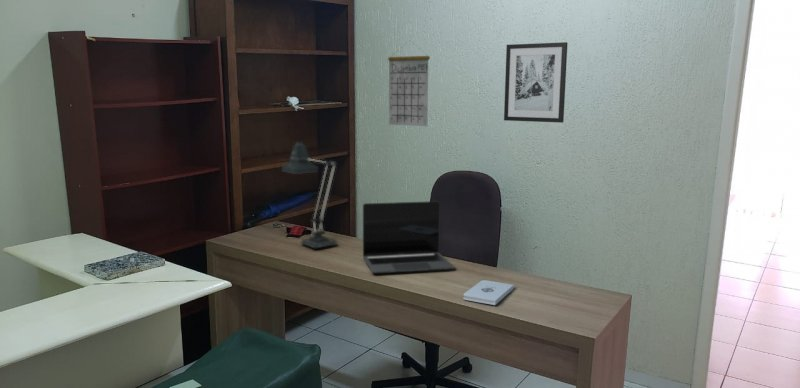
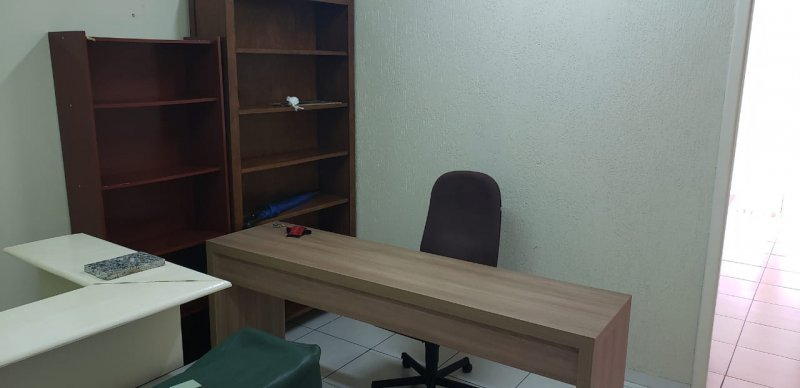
- laptop [362,200,455,274]
- calendar [387,40,431,127]
- notepad [462,279,515,306]
- desk lamp [280,137,339,250]
- wall art [503,41,568,124]
